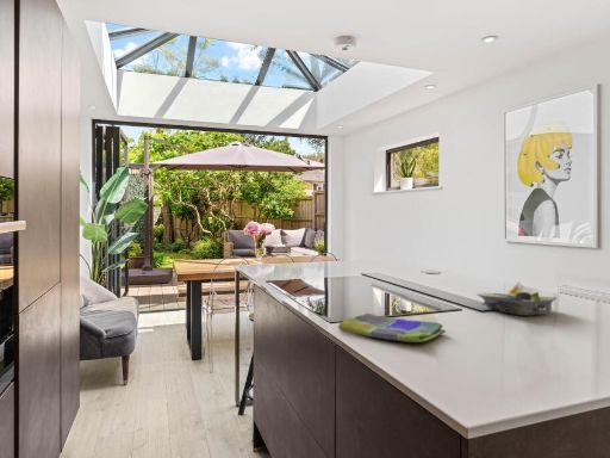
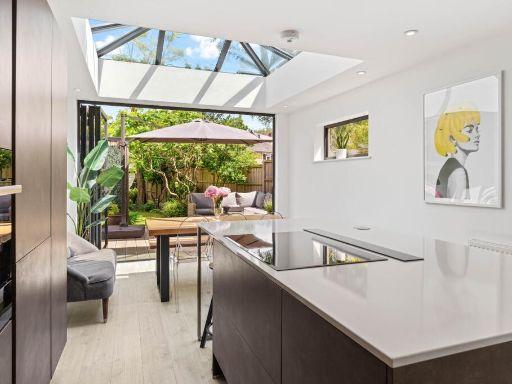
- dish towel [337,312,447,344]
- decorative bowl [475,280,558,316]
